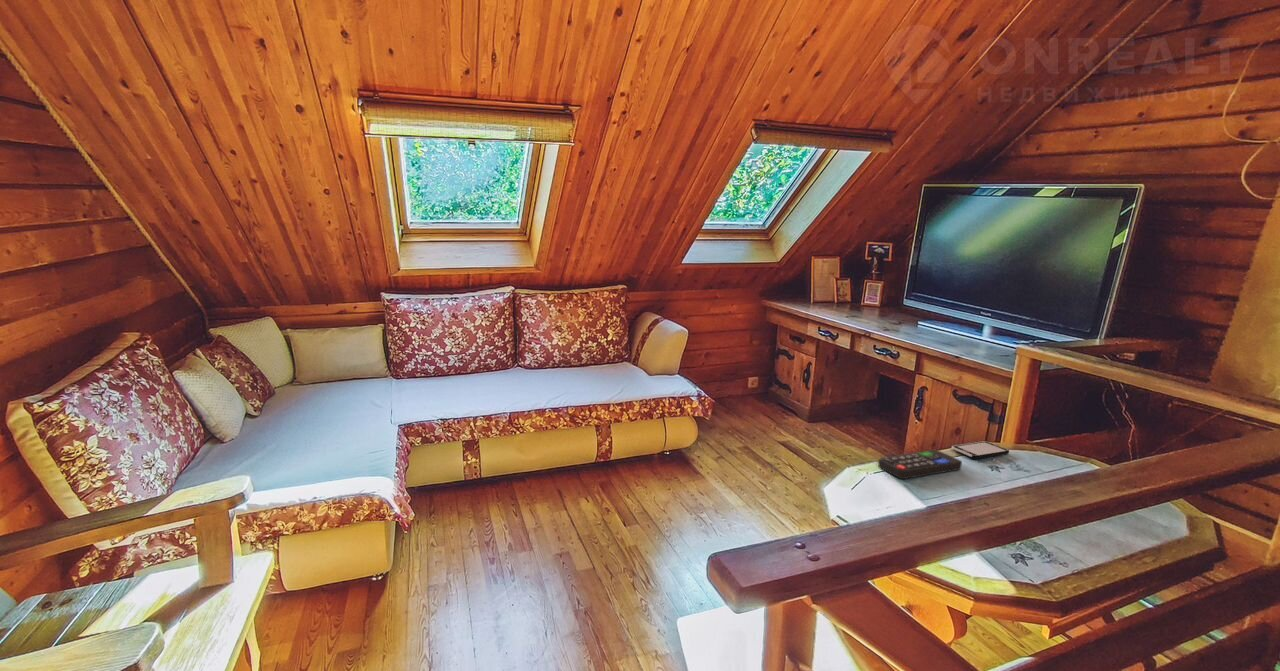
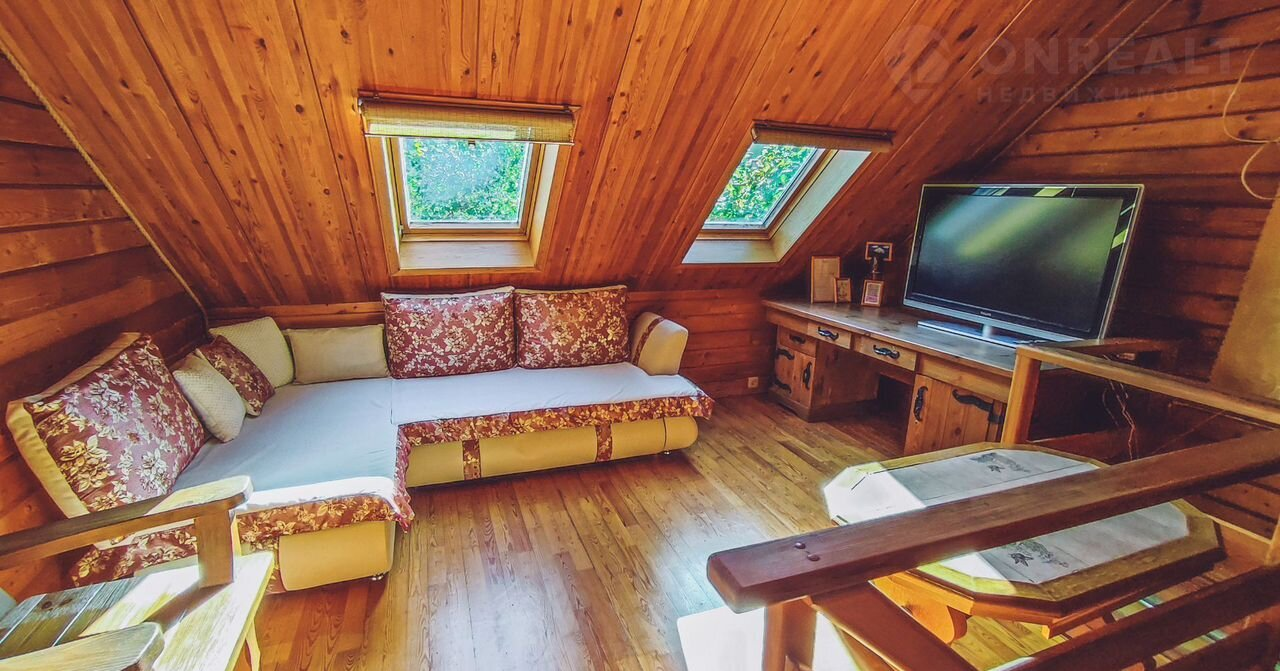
- smartphone [951,440,1010,460]
- remote control [877,449,963,480]
